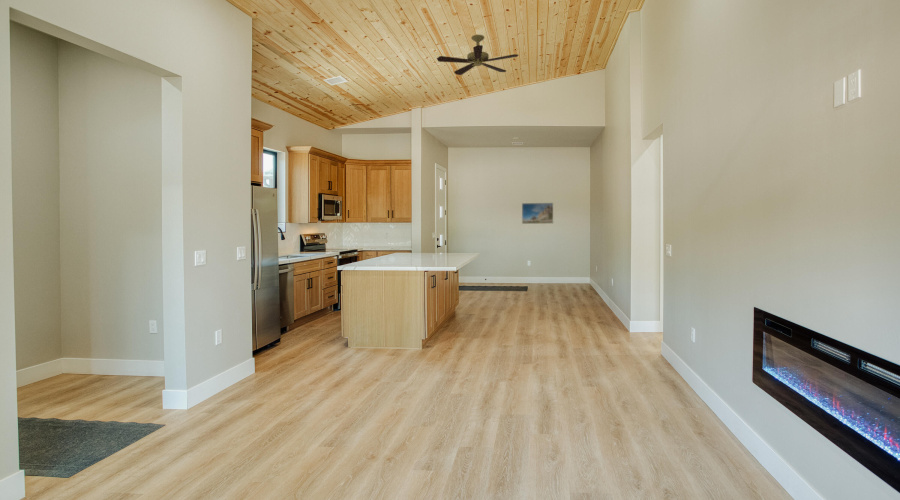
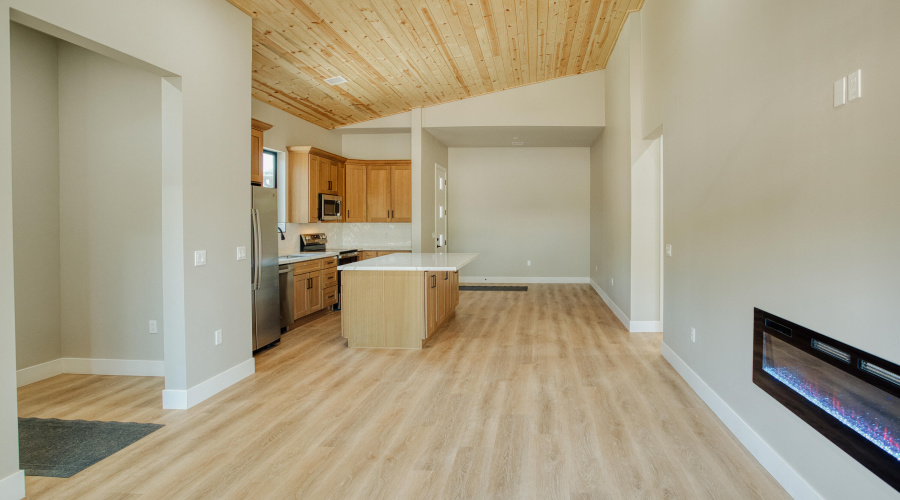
- ceiling fan [436,34,519,76]
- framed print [521,202,554,225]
